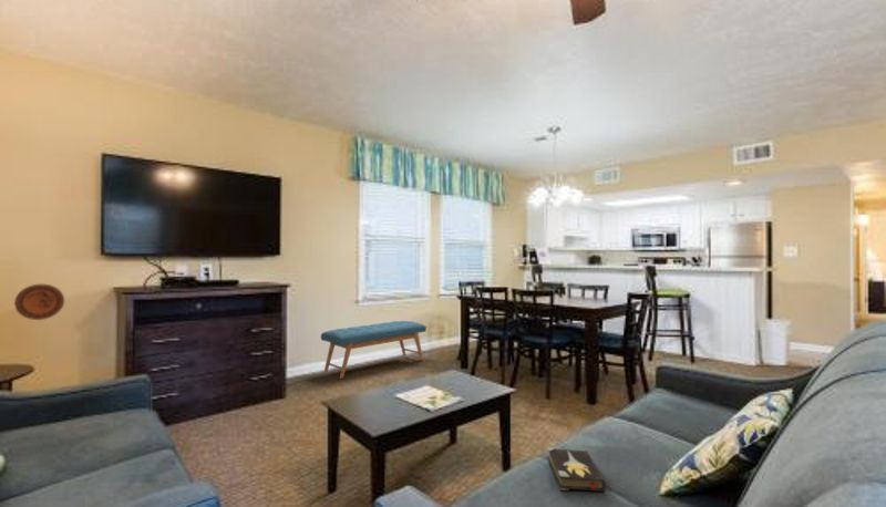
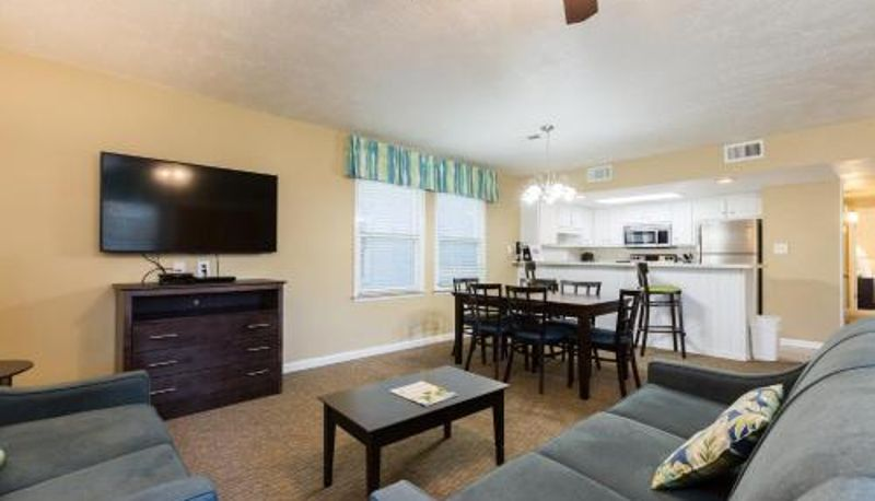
- decorative plate [13,283,65,321]
- hardback book [546,446,607,493]
- bench [320,320,427,380]
